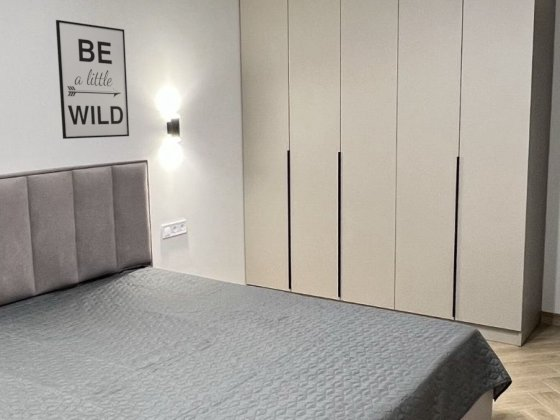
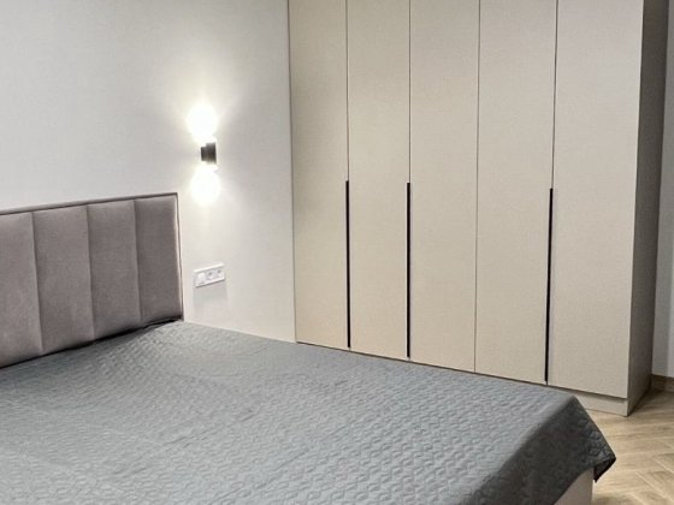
- wall art [55,19,130,140]
